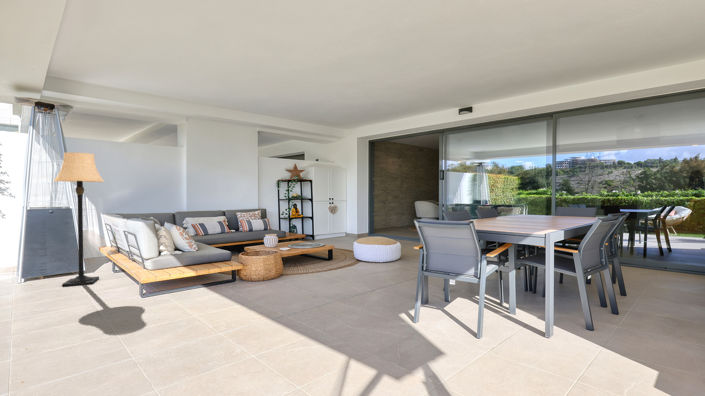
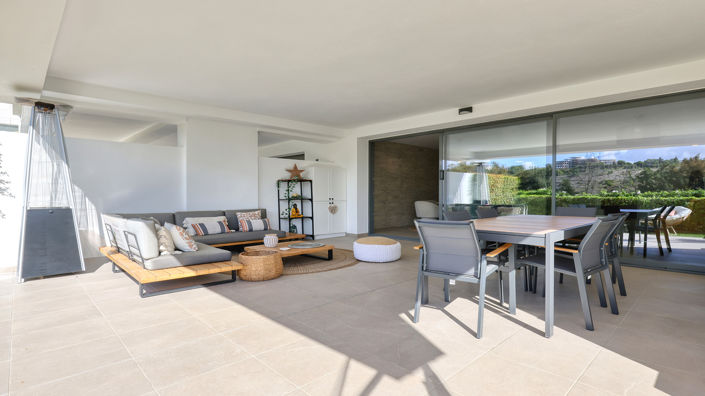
- lamp [52,151,105,287]
